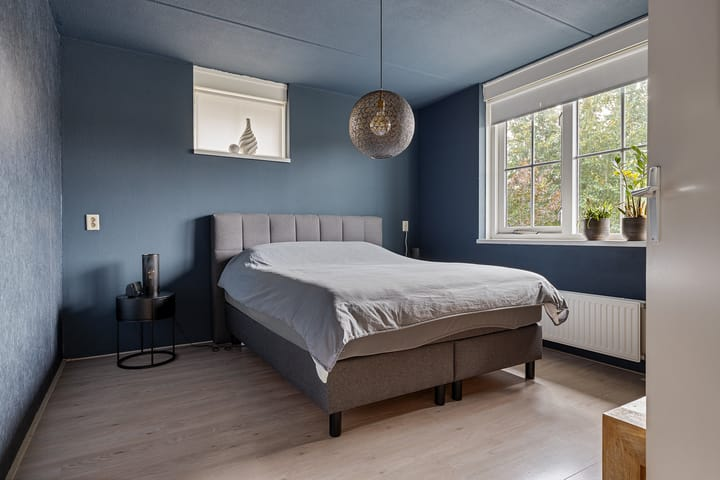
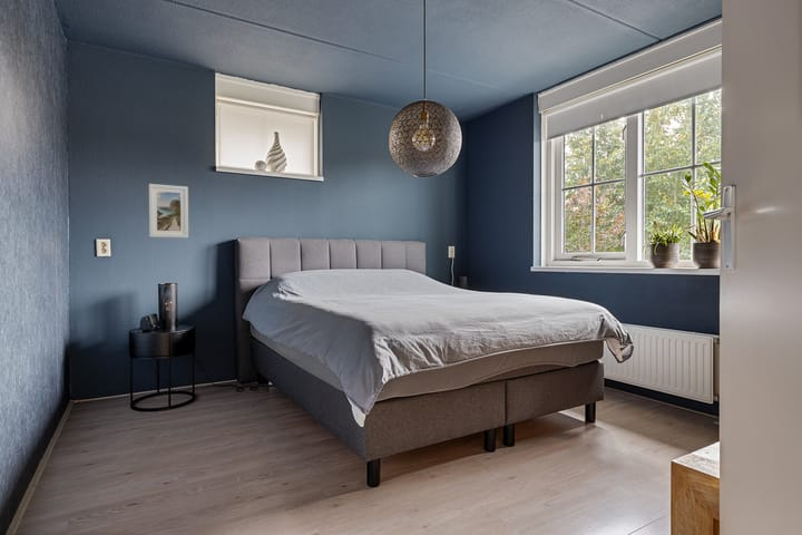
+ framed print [148,183,189,239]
